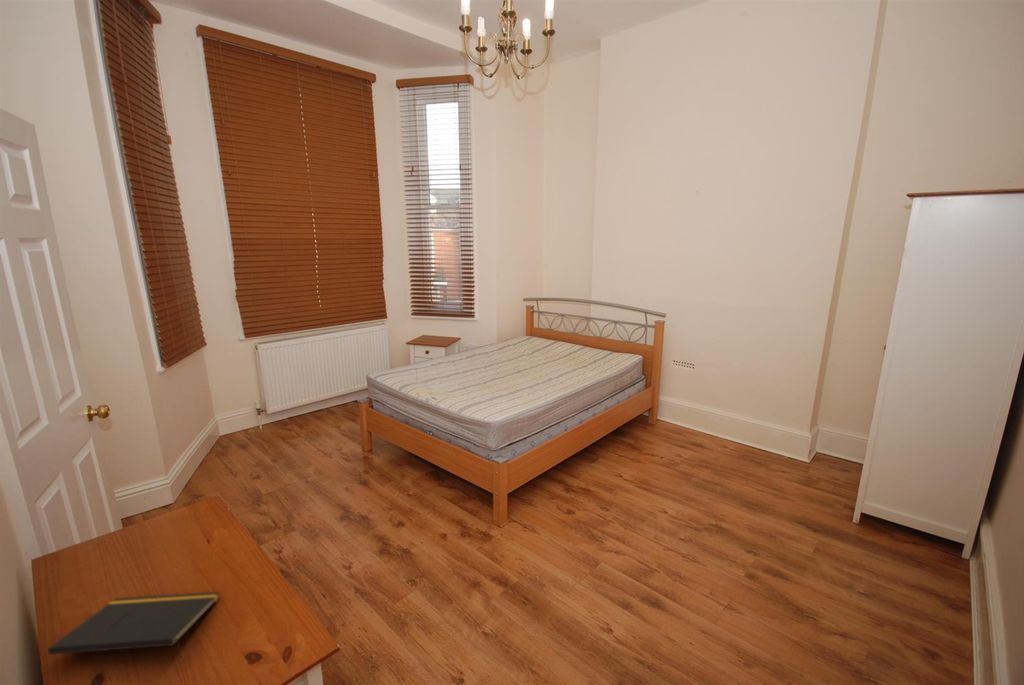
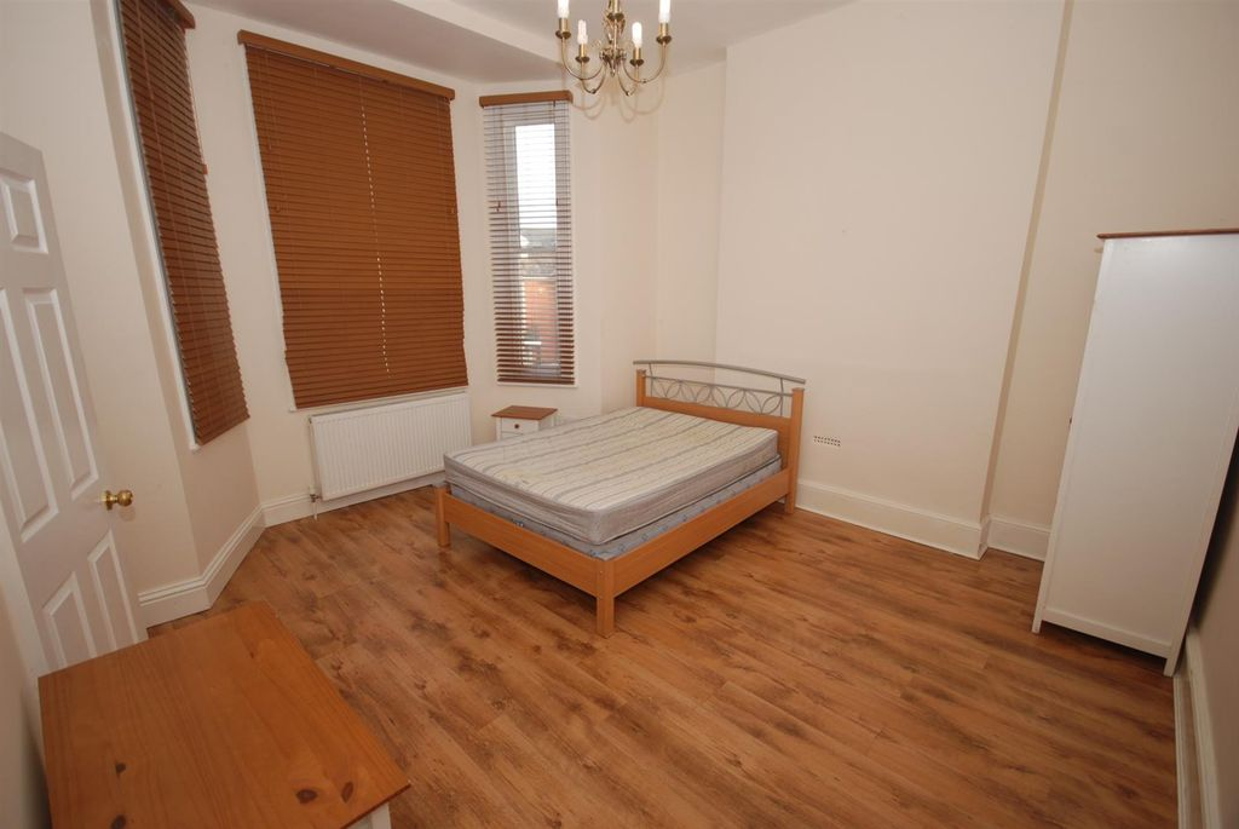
- notepad [47,591,221,658]
